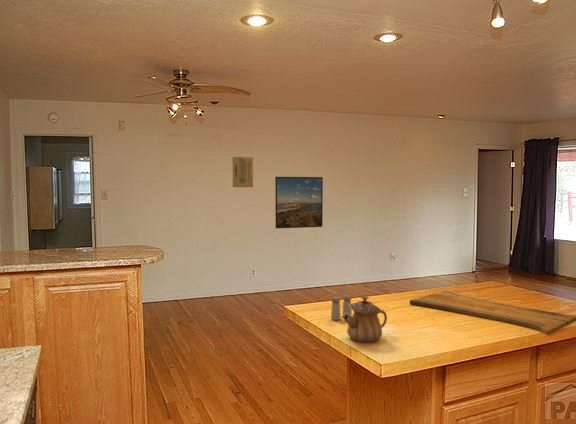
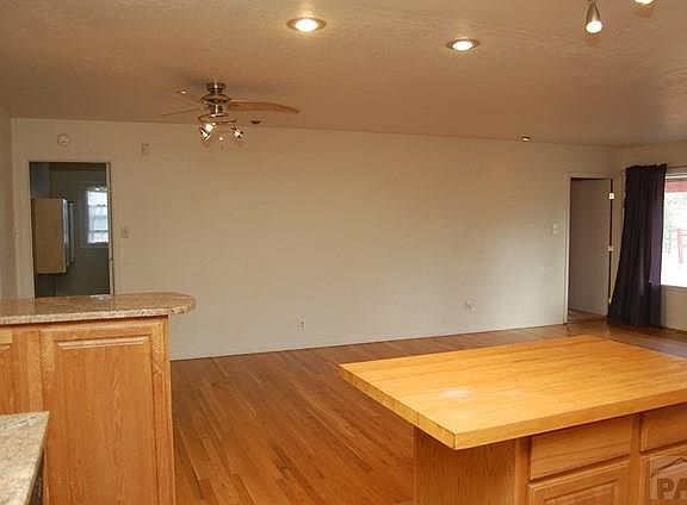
- salt and pepper shaker [330,294,353,321]
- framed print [274,176,324,229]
- cutting board [409,290,576,336]
- wall art [231,156,254,188]
- teapot [342,295,388,344]
